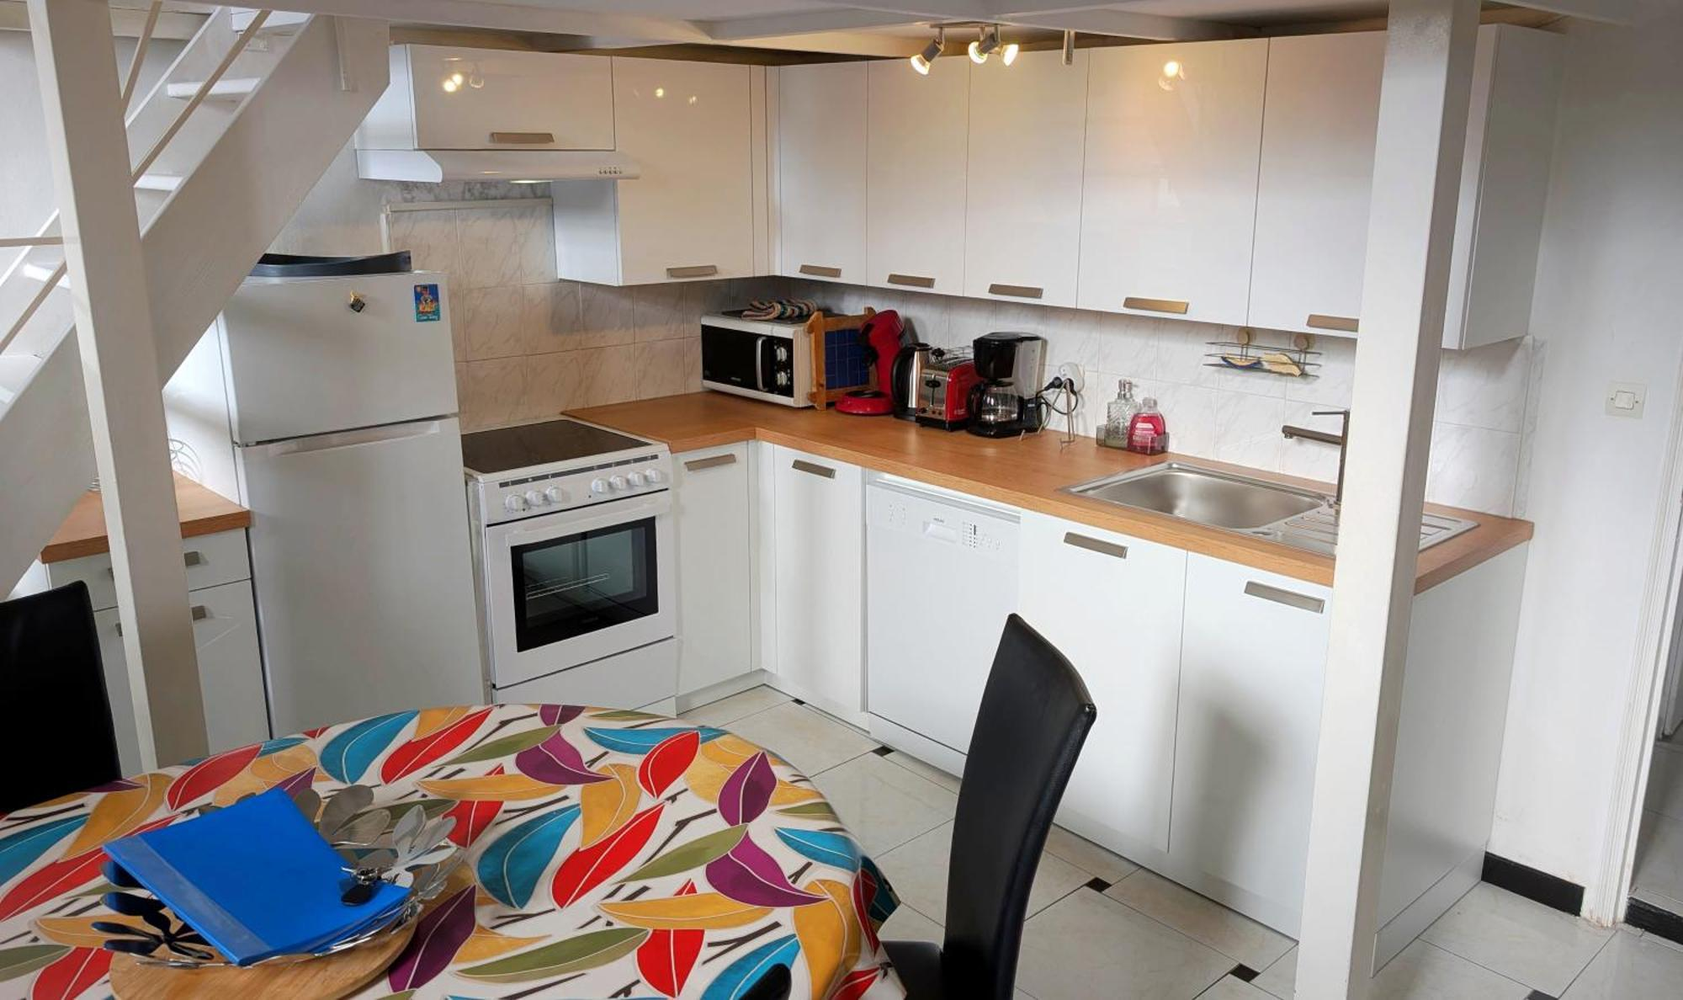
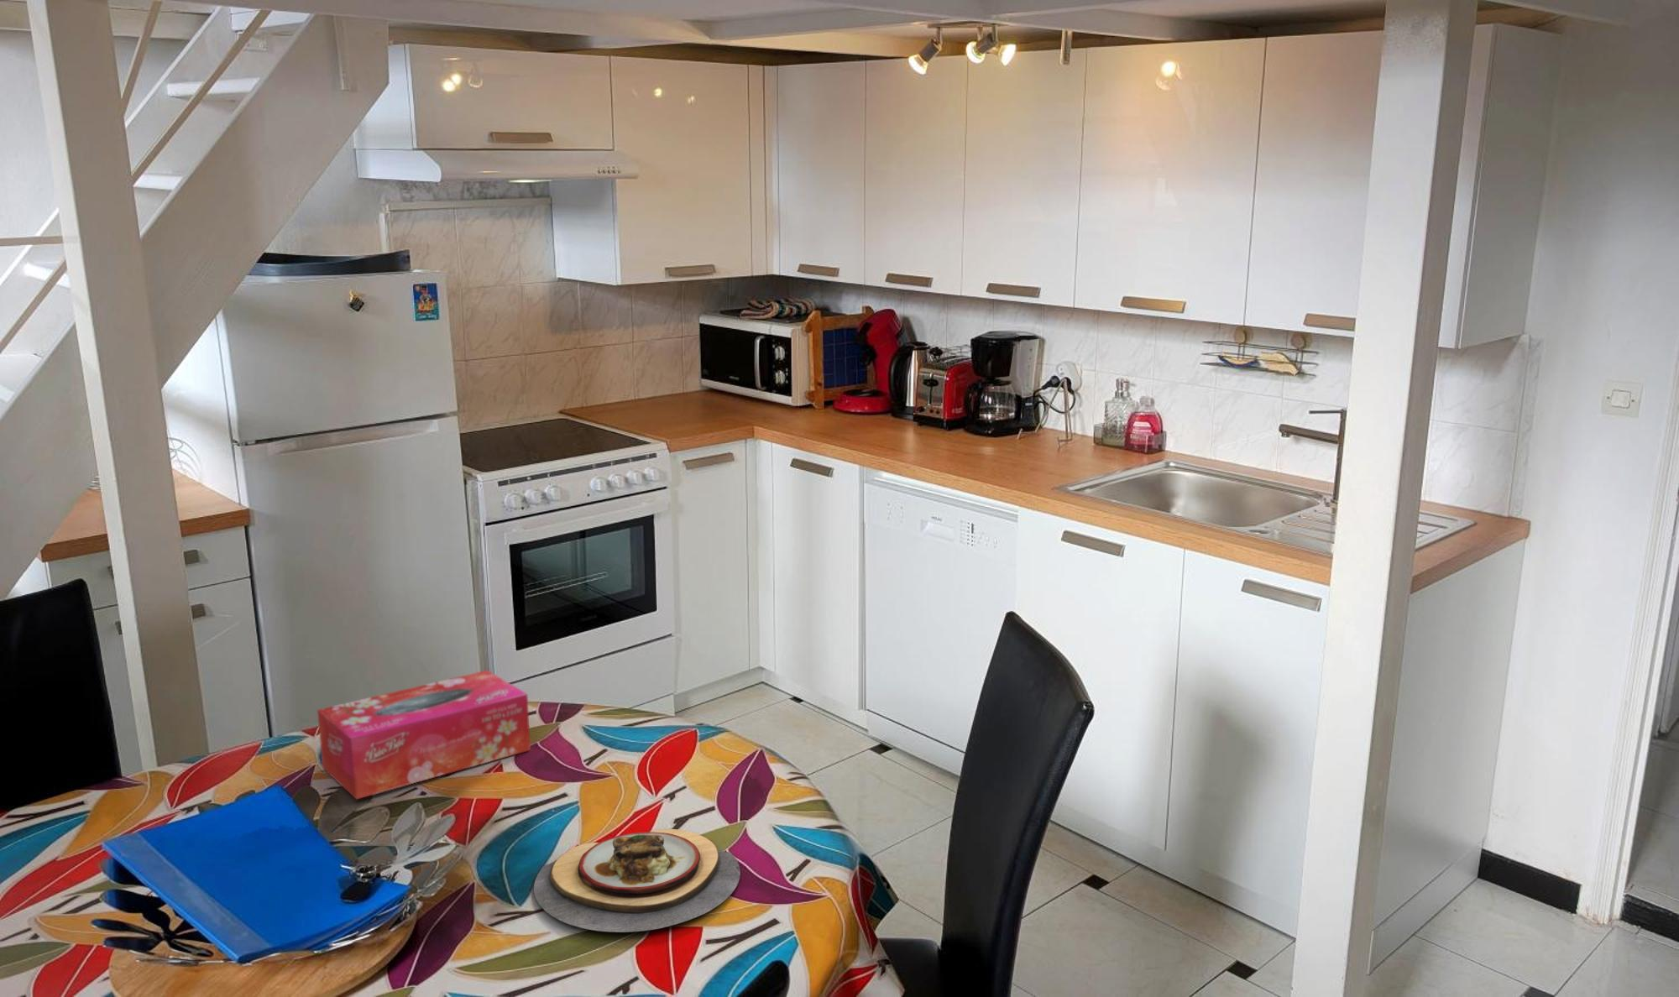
+ tissue box [317,669,532,801]
+ plate [533,828,741,933]
